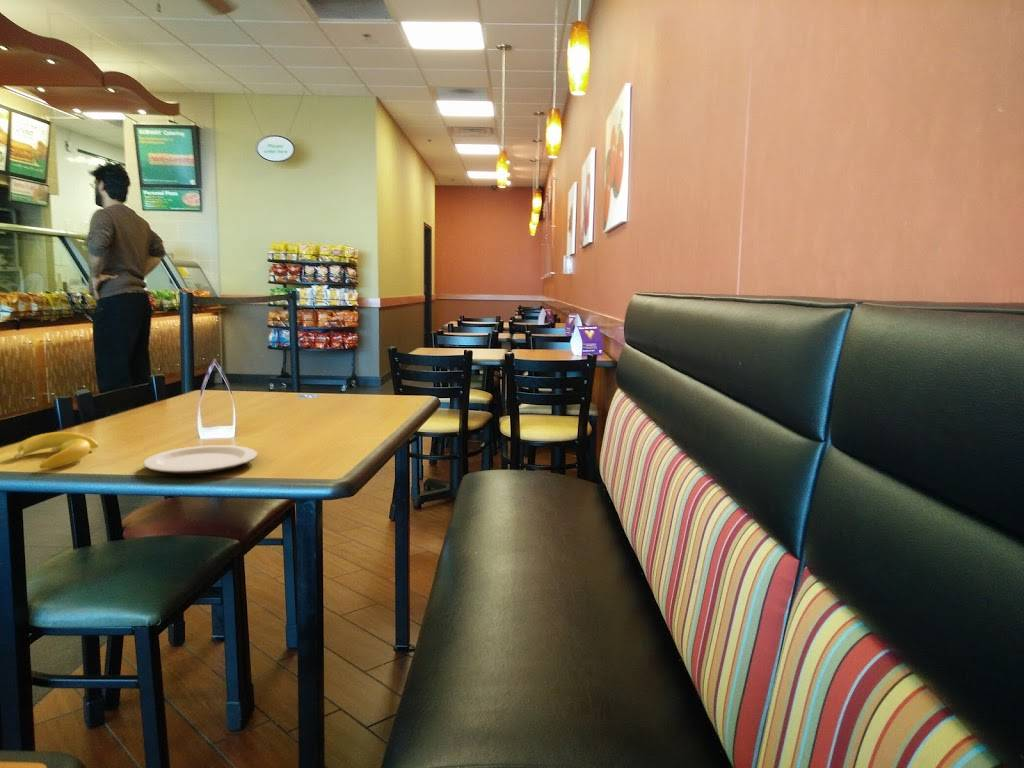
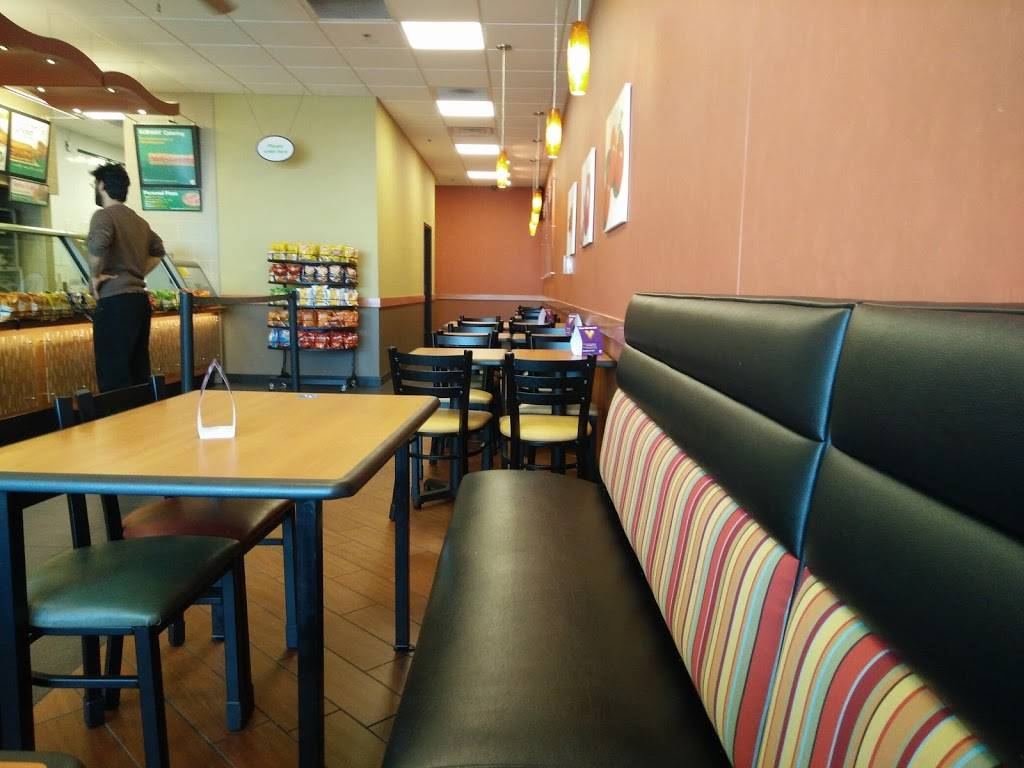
- plate [142,444,258,475]
- banana [13,431,99,469]
